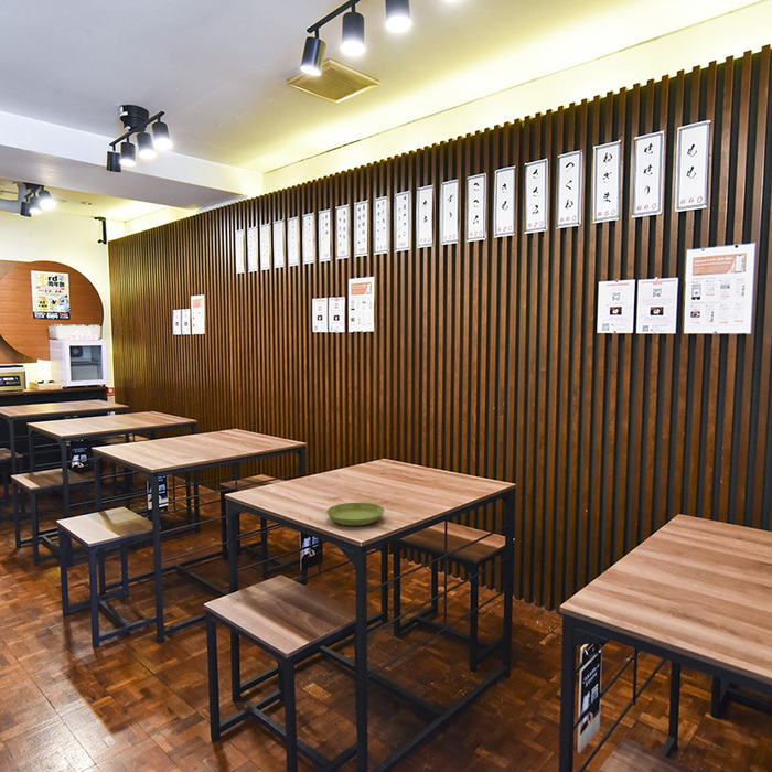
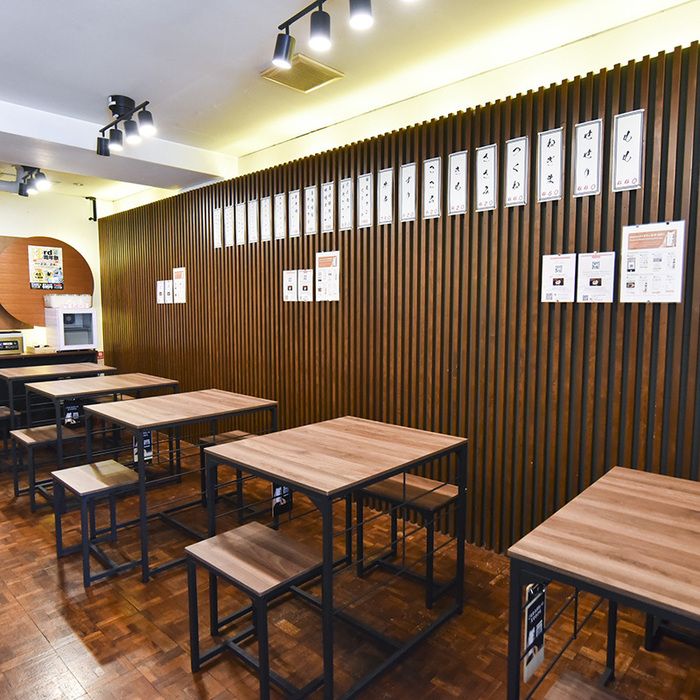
- saucer [325,502,386,527]
